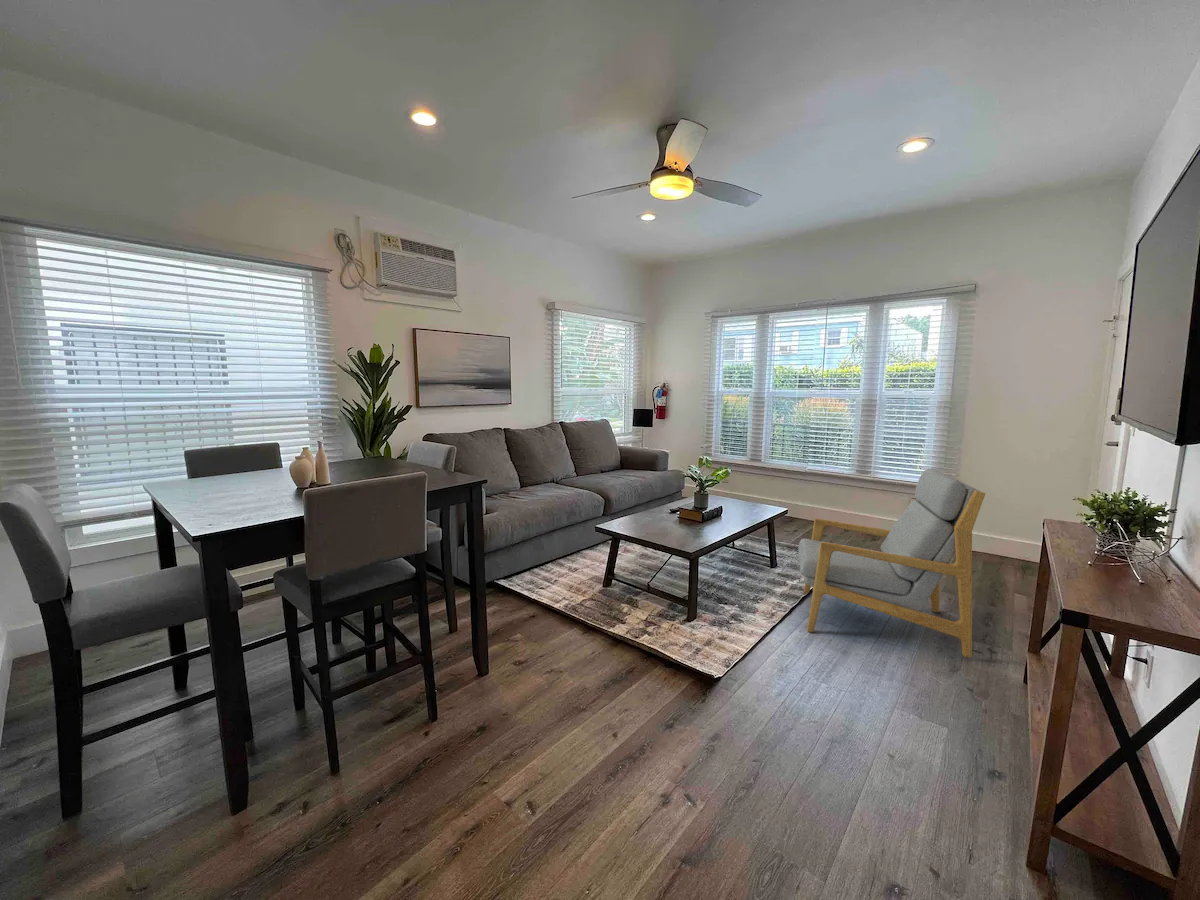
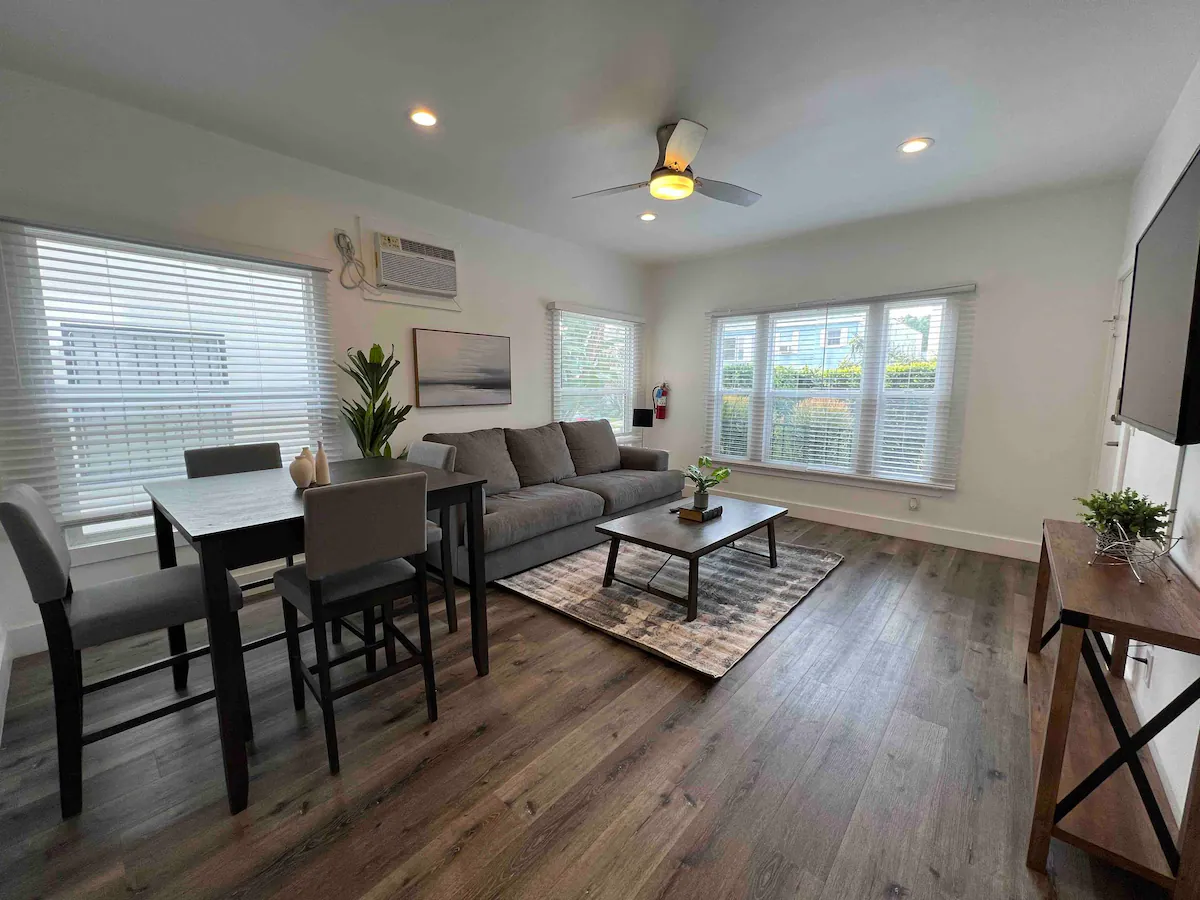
- armchair [797,468,986,658]
